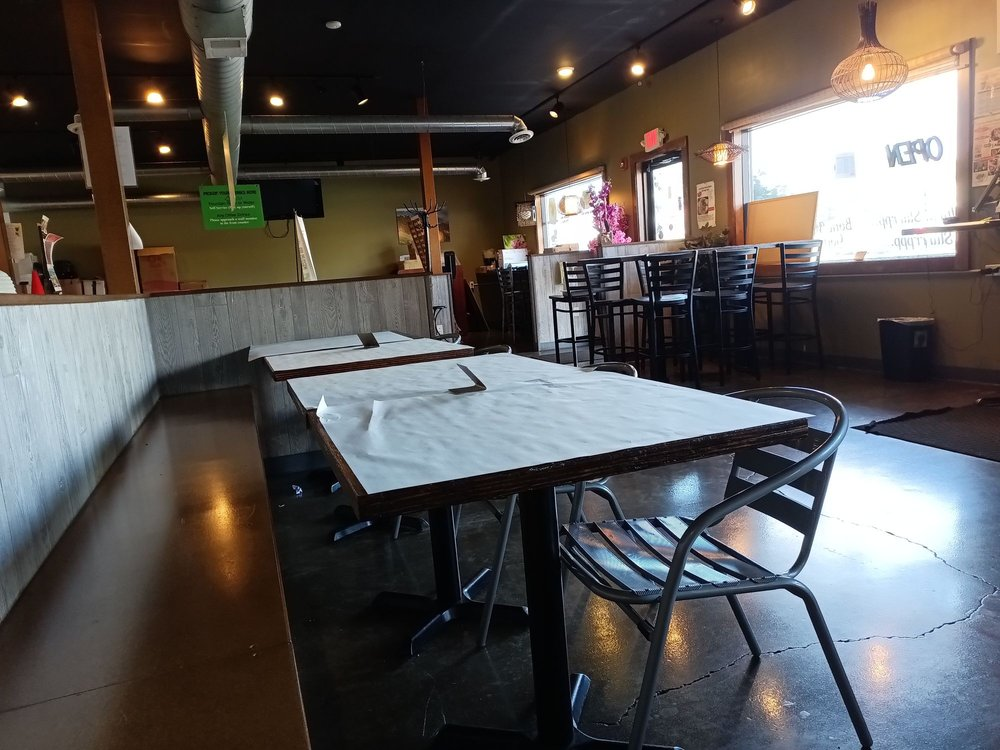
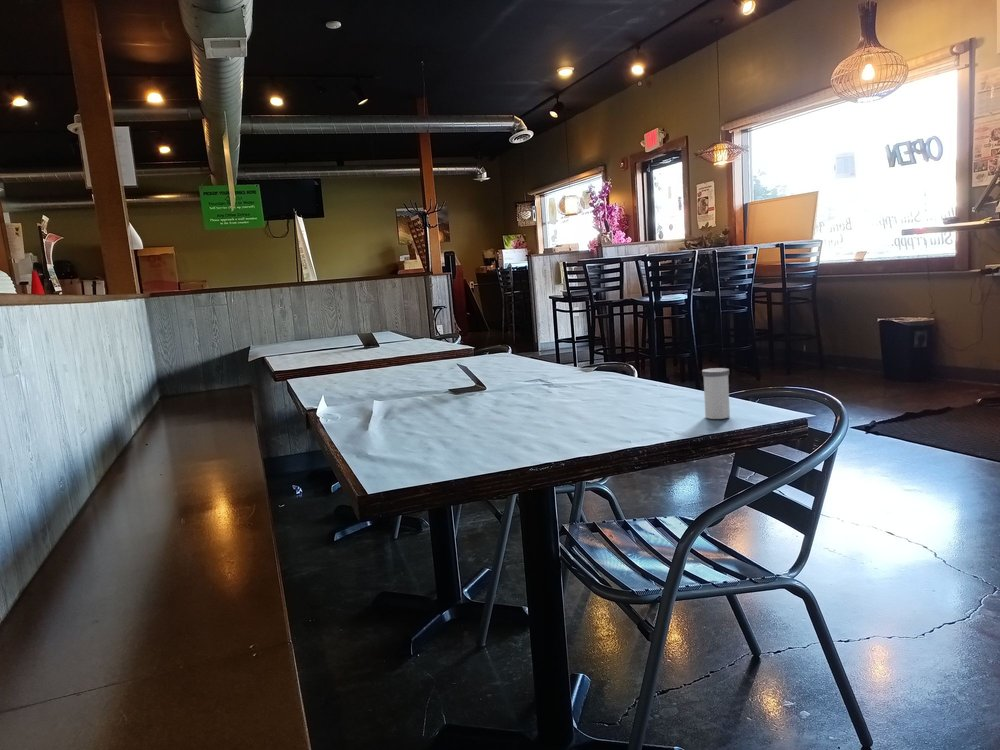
+ salt shaker [701,367,731,420]
